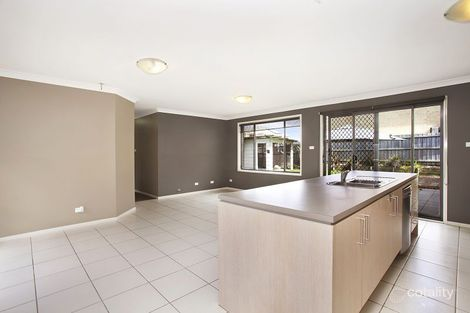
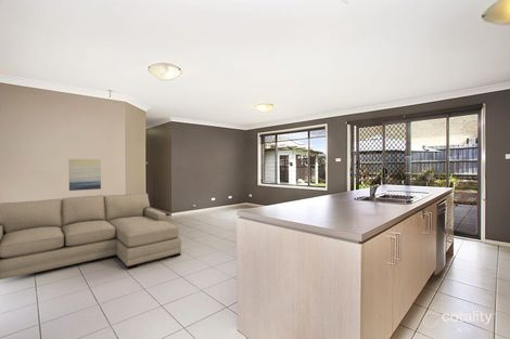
+ wall art [68,158,102,192]
+ sofa [0,193,182,281]
